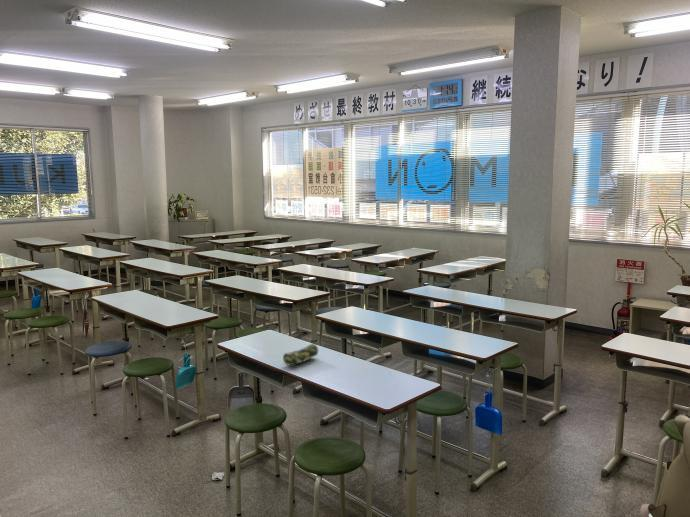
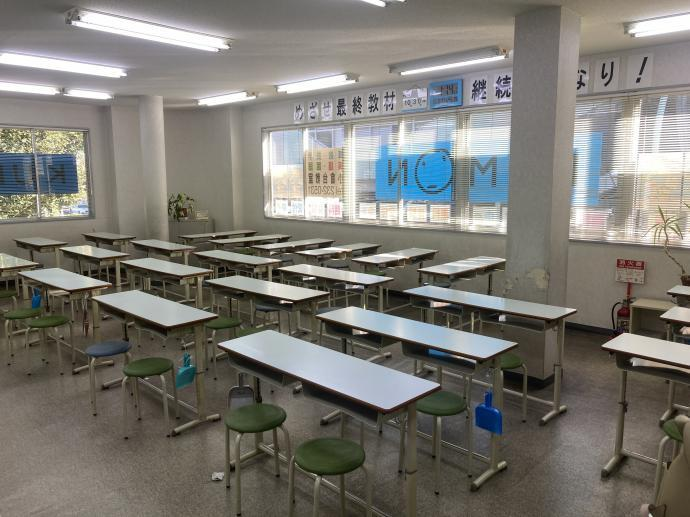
- pencil case [282,343,319,367]
